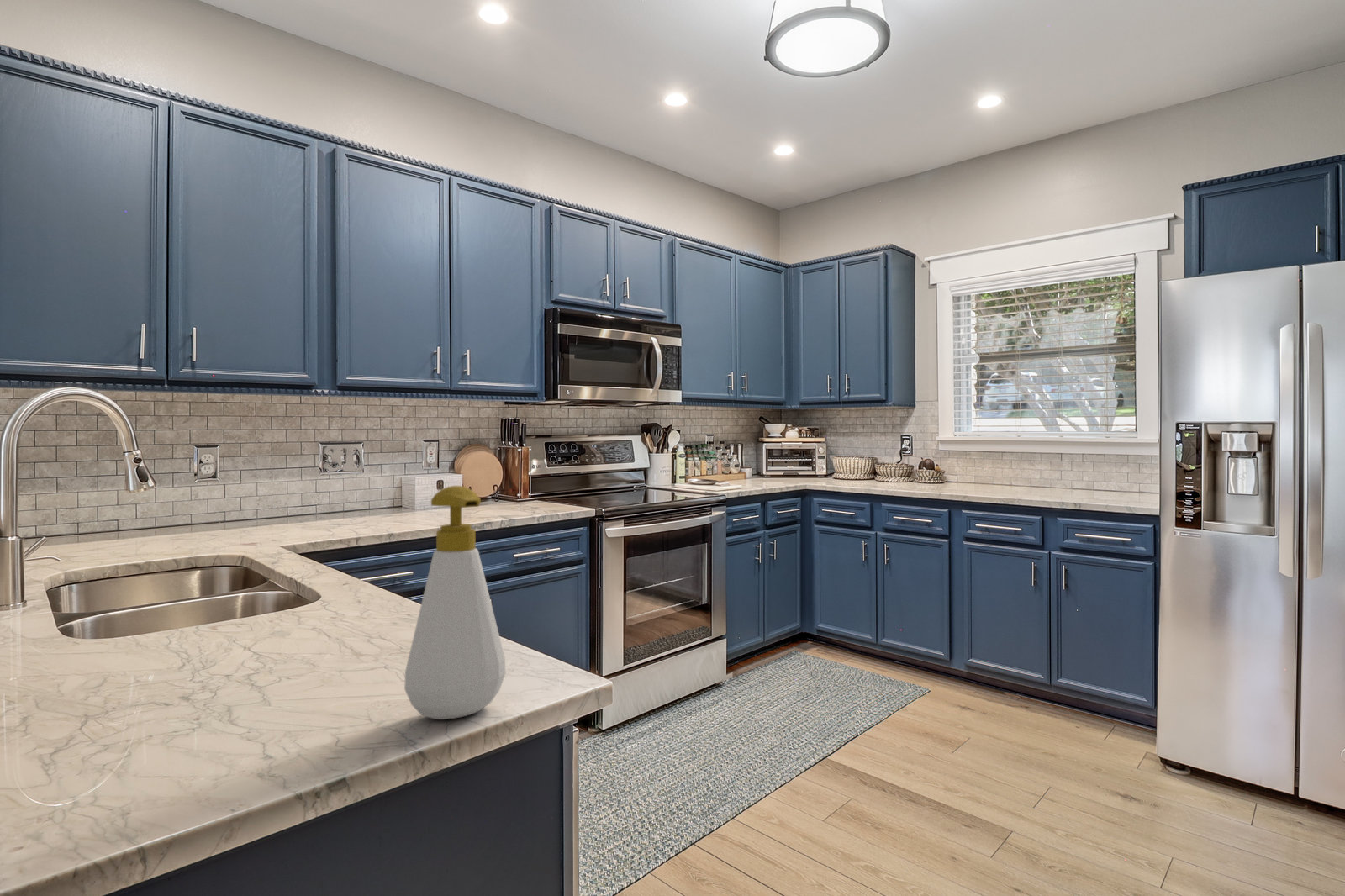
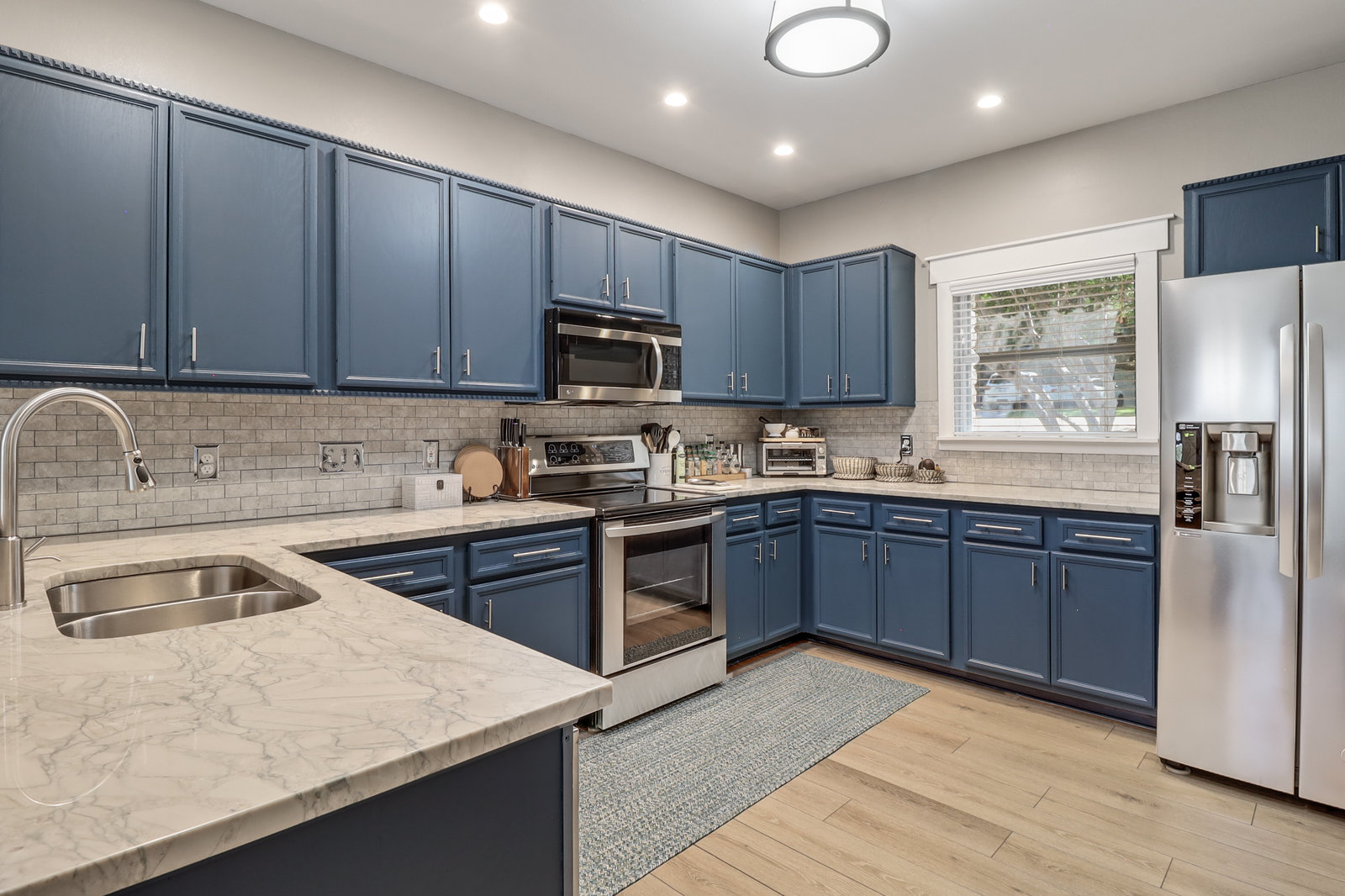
- soap bottle [403,485,506,720]
